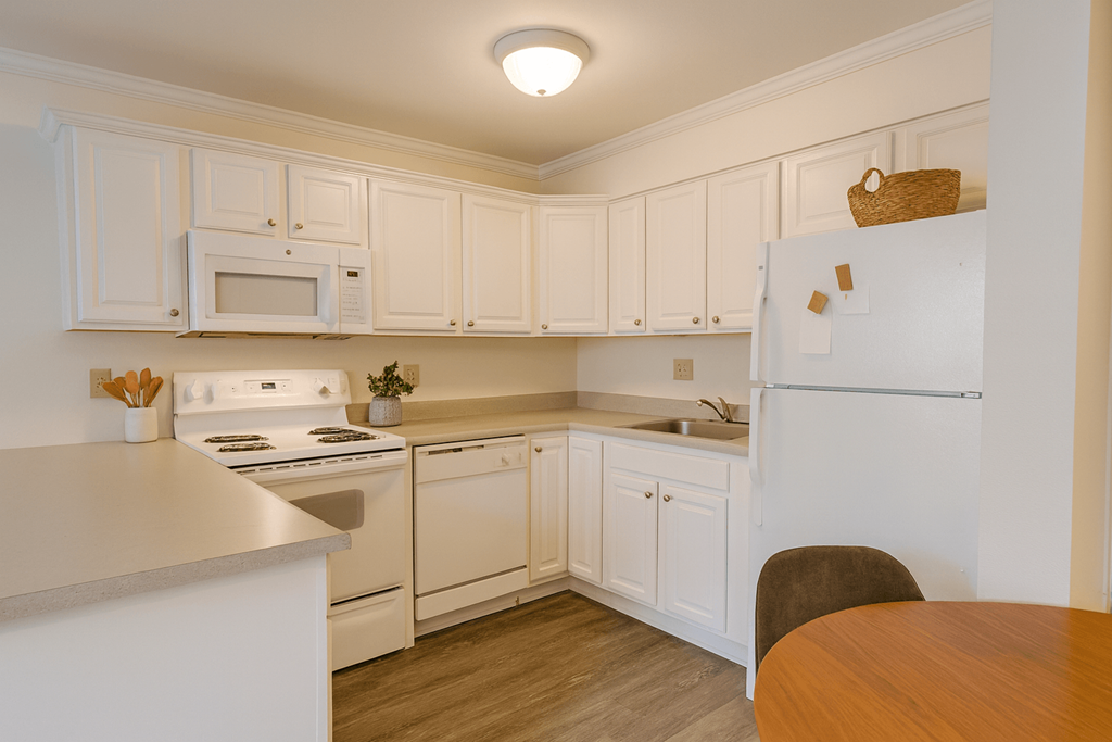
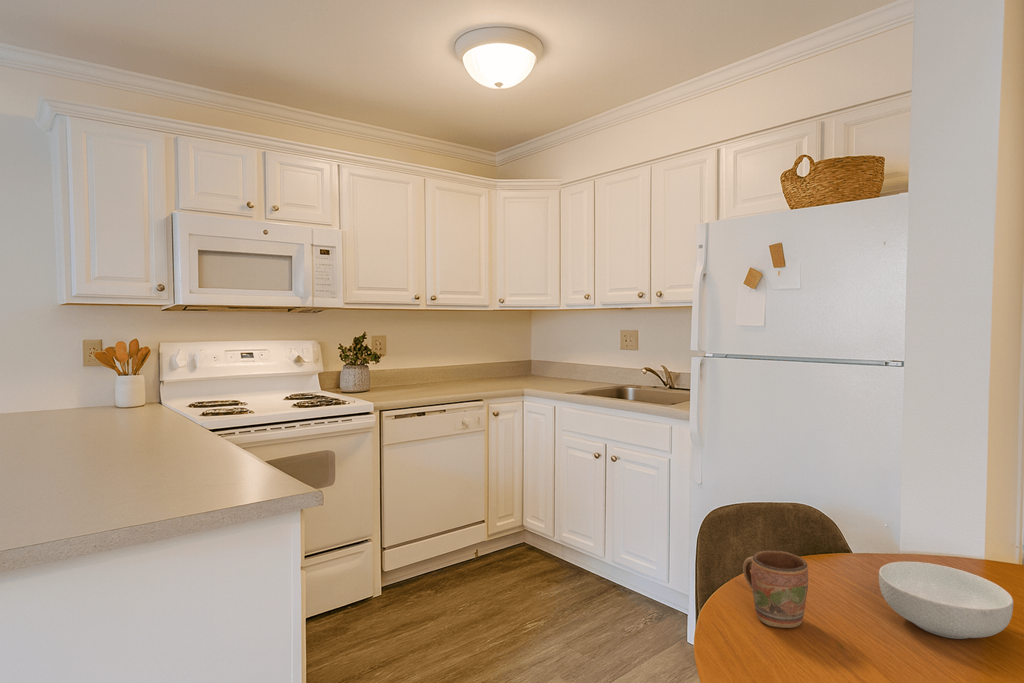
+ cereal bowl [878,561,1014,640]
+ mug [742,549,809,629]
